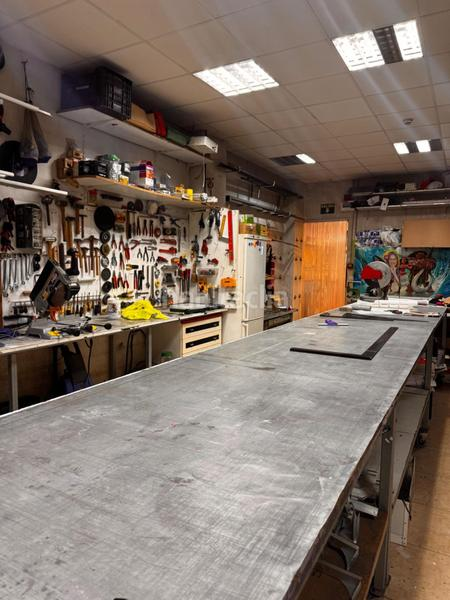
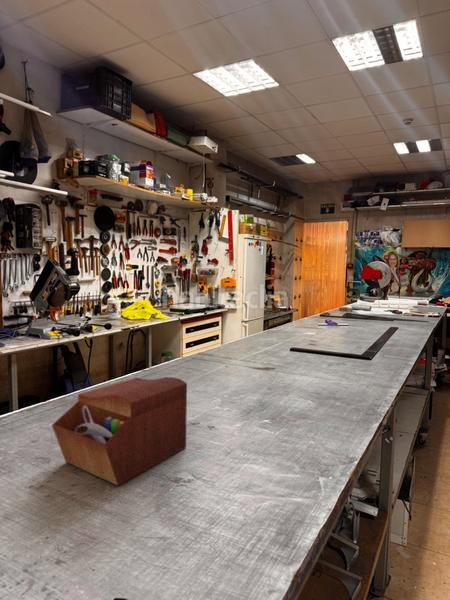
+ sewing box [51,376,188,486]
